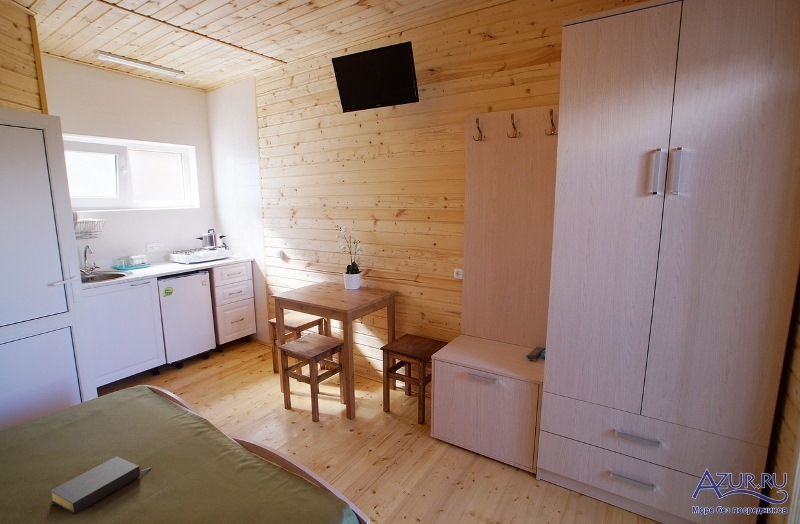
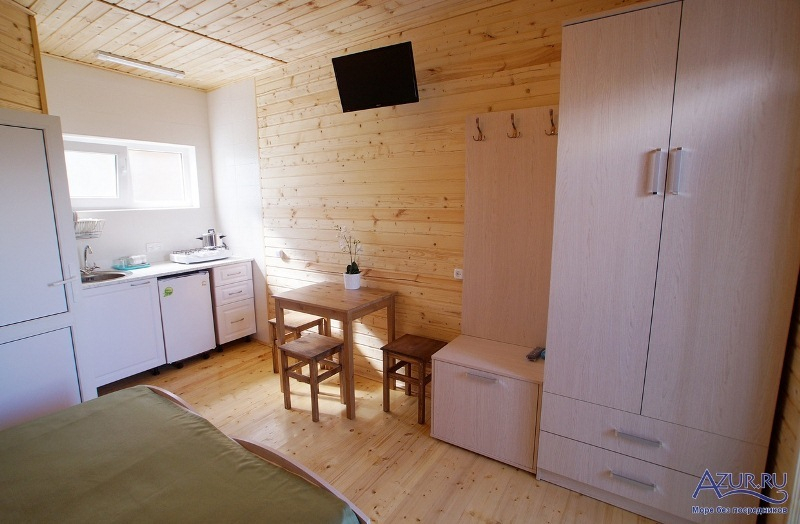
- bible [49,455,152,516]
